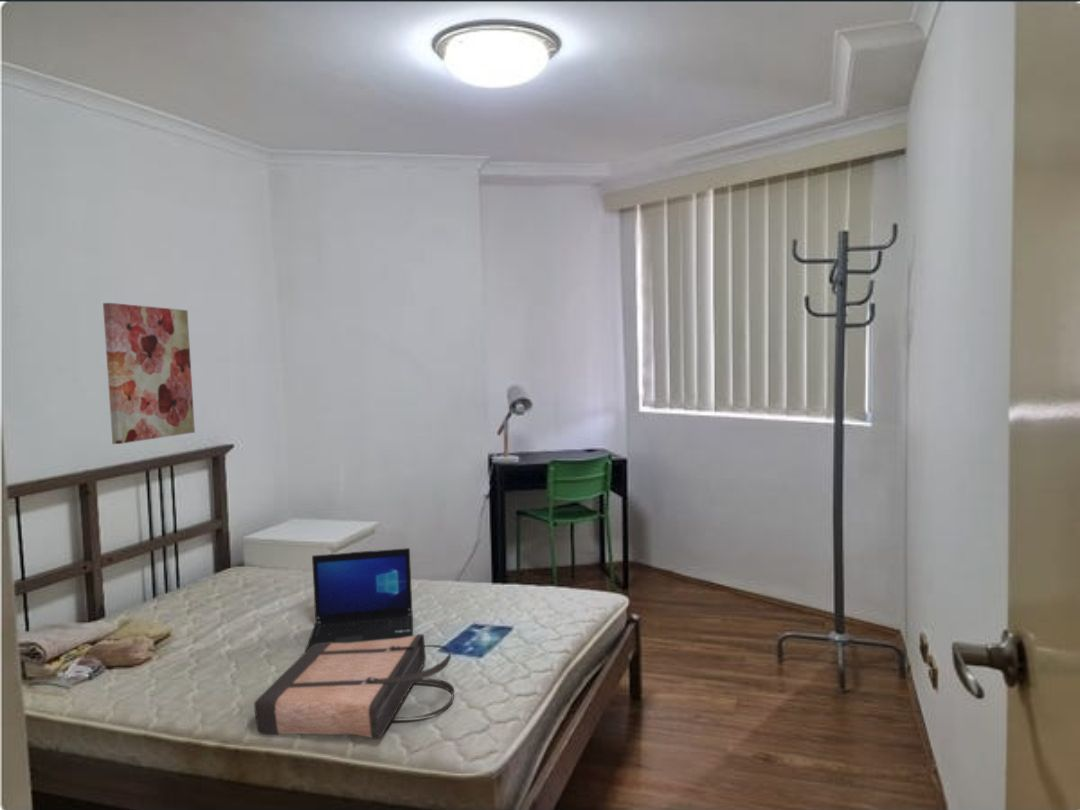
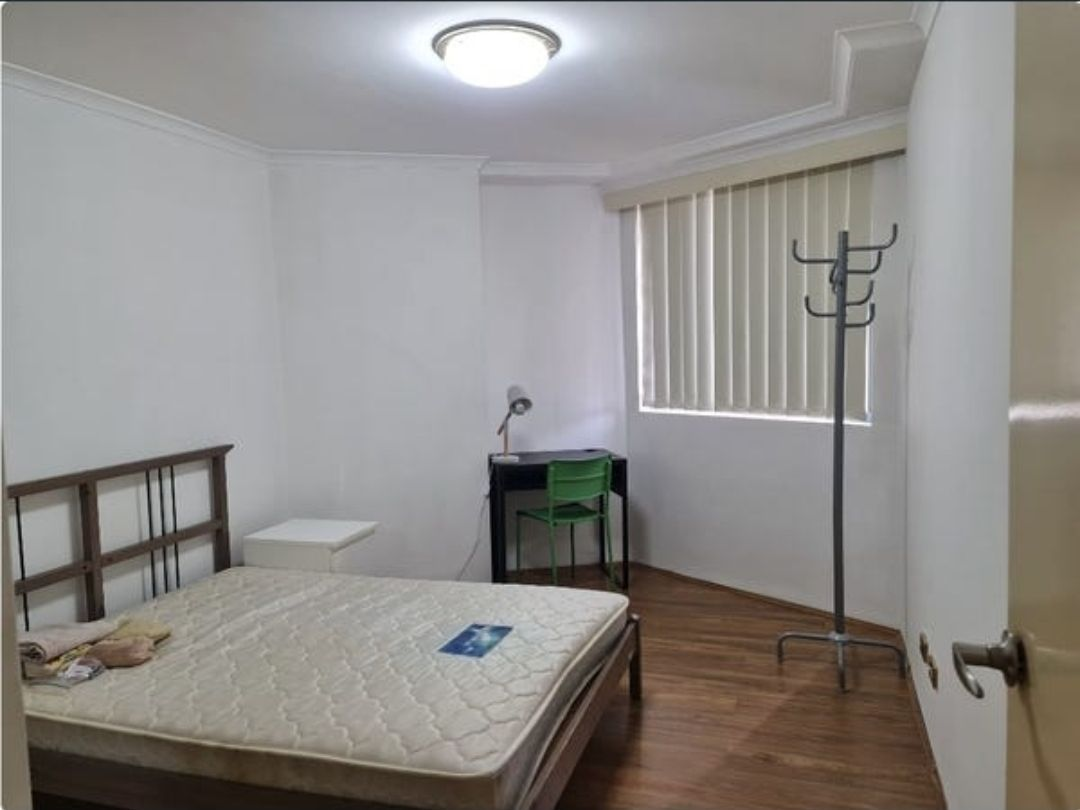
- shopping bag [253,633,455,740]
- wall art [102,302,196,445]
- laptop [304,547,414,652]
